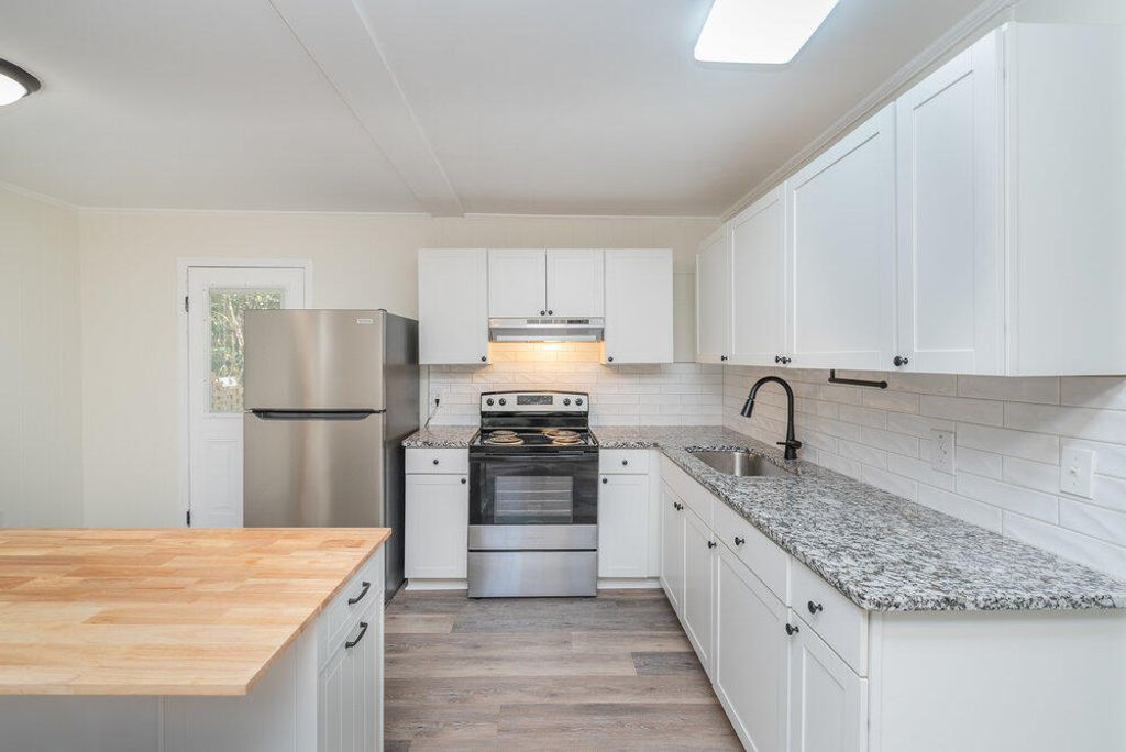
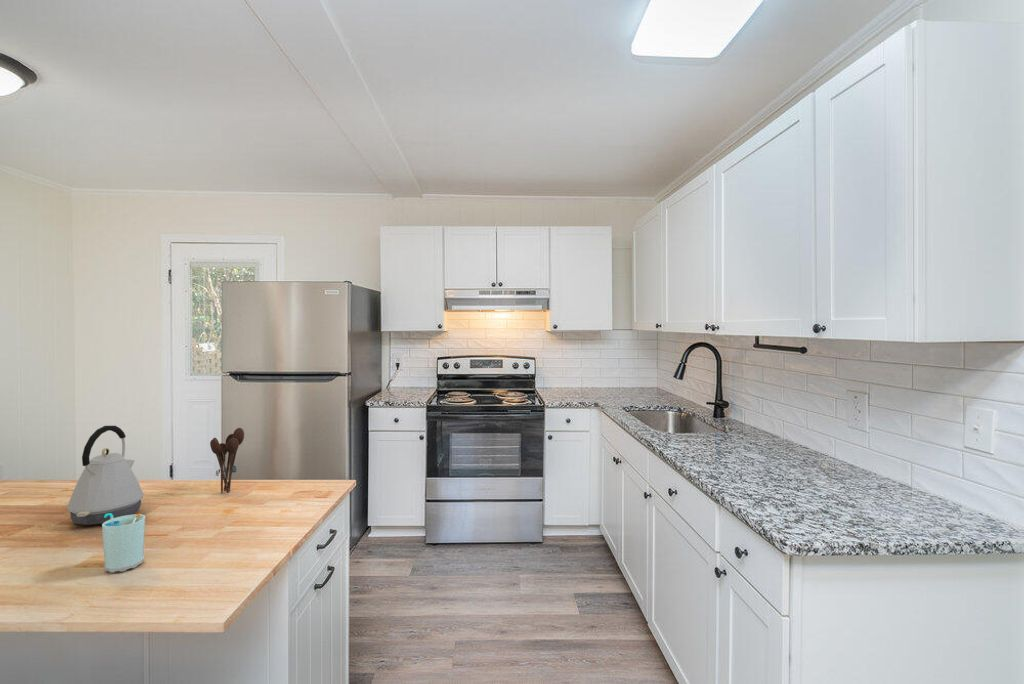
+ utensil holder [209,427,245,494]
+ kettle [66,425,145,526]
+ cup [101,513,146,574]
